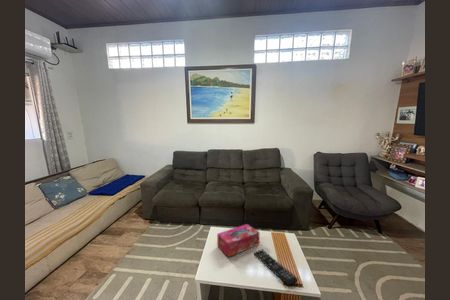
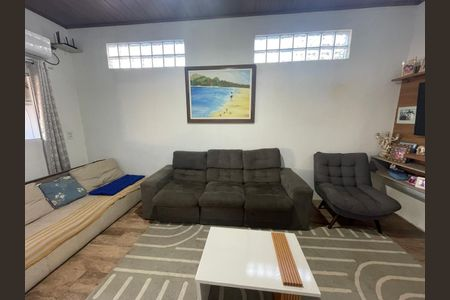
- remote control [253,249,299,287]
- tissue box [216,223,260,258]
